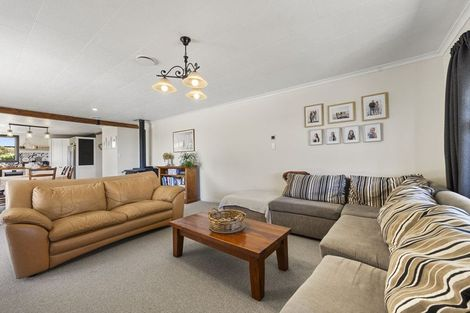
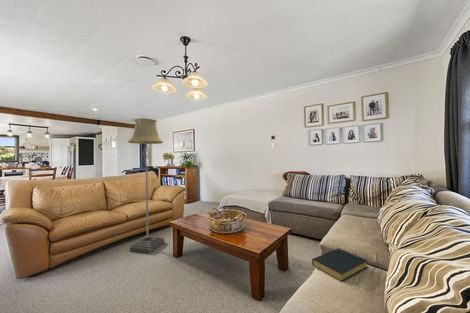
+ floor lamp [127,117,165,254]
+ hardback book [311,248,369,283]
